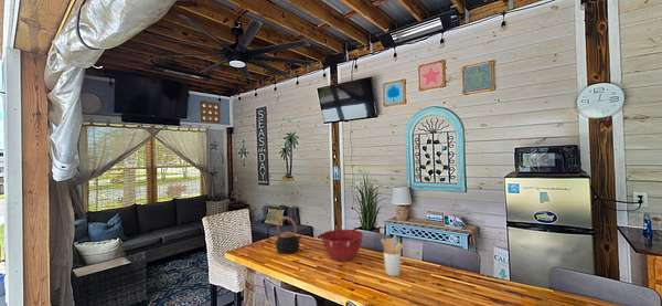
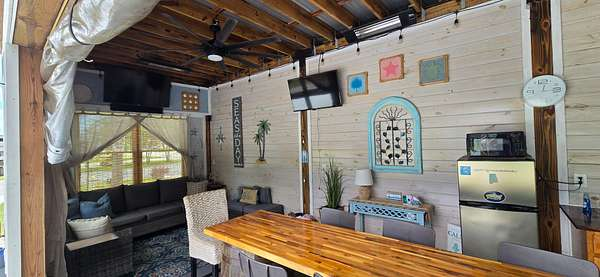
- utensil holder [380,238,404,277]
- teapot [275,215,302,255]
- mixing bowl [320,229,364,262]
